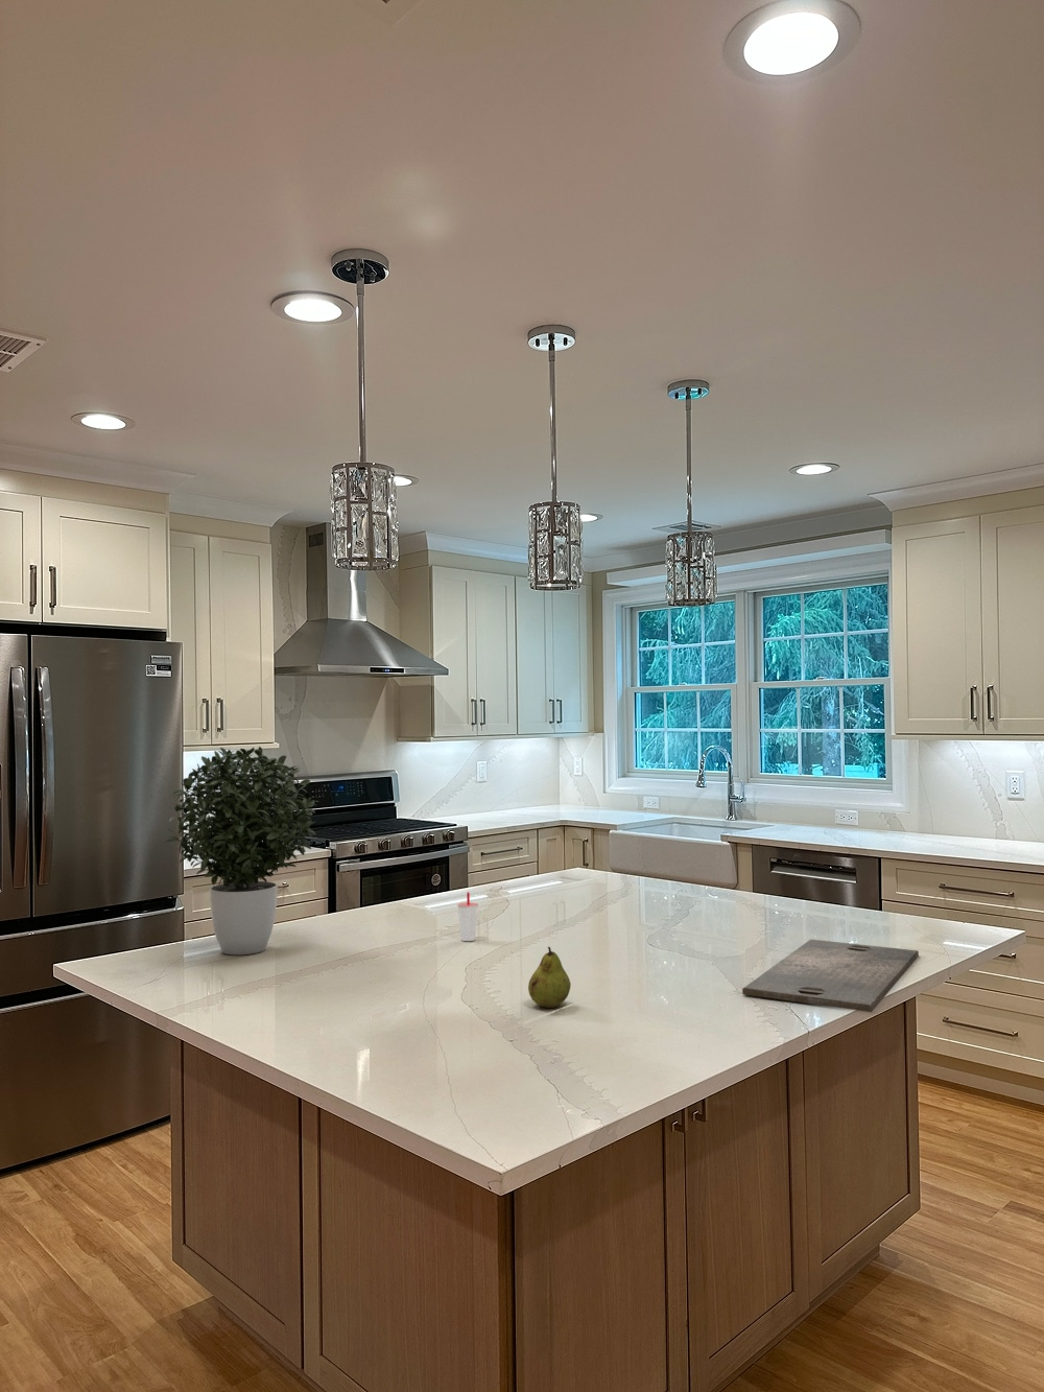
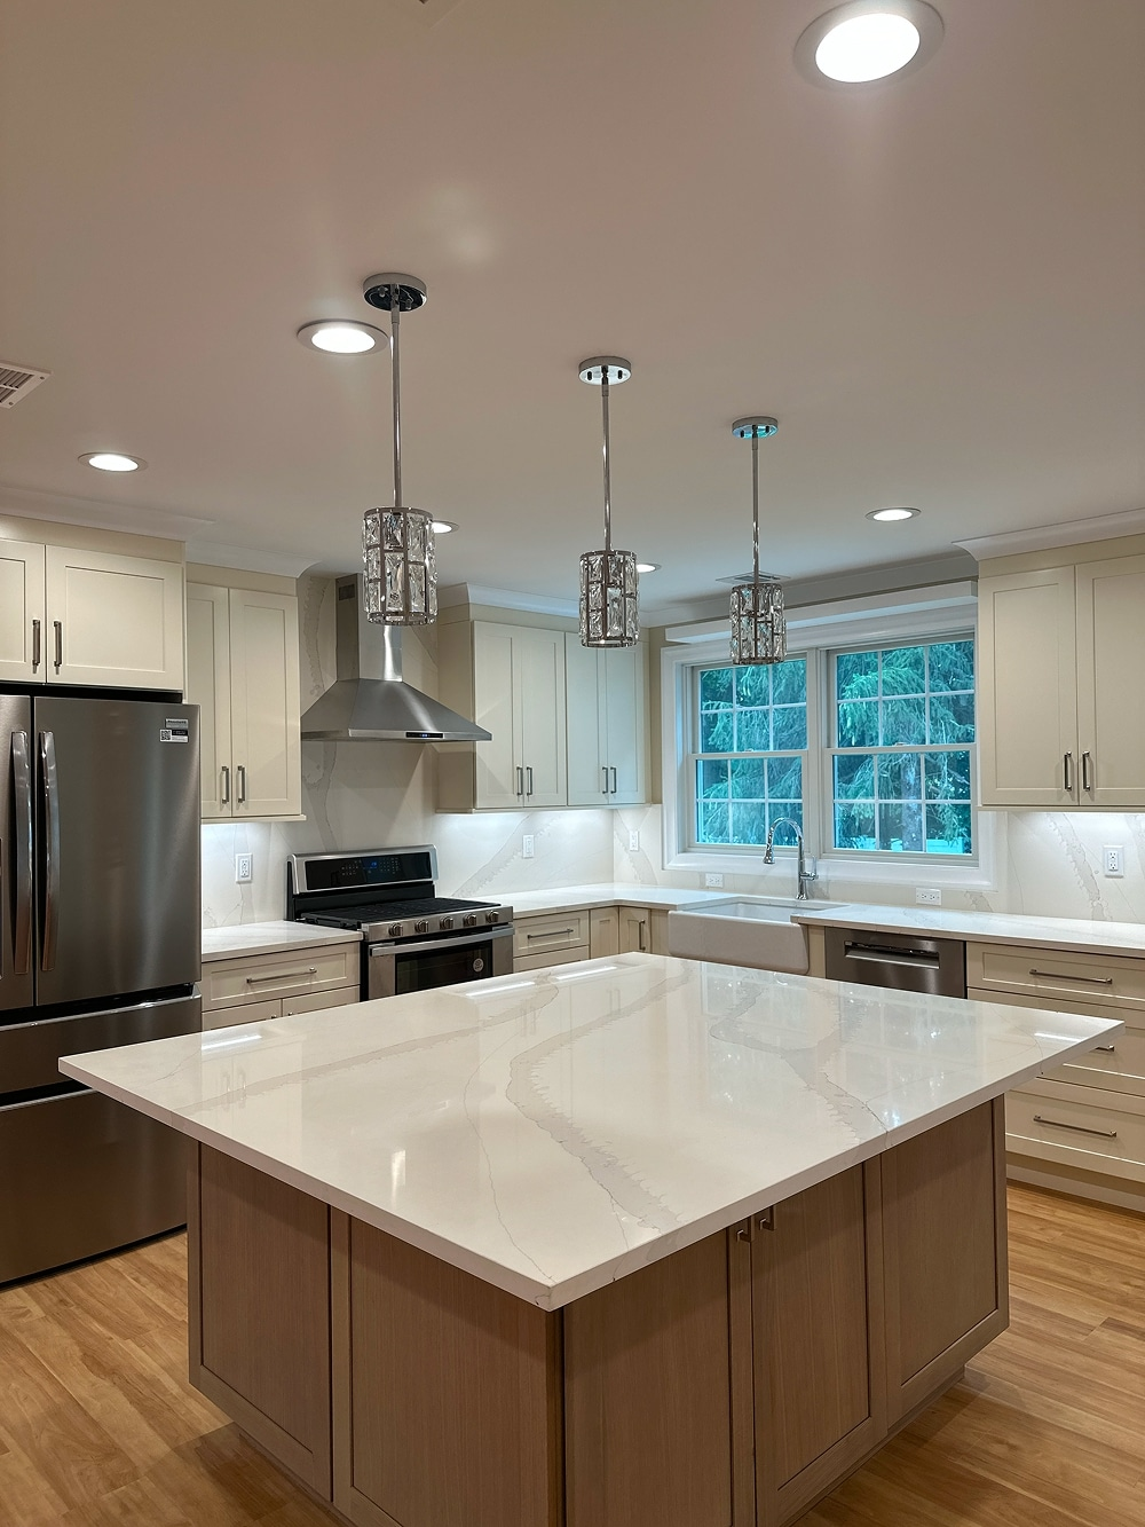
- fruit [527,947,572,1009]
- cutting board [741,939,920,1012]
- potted plant [164,746,319,955]
- cup [456,892,479,942]
